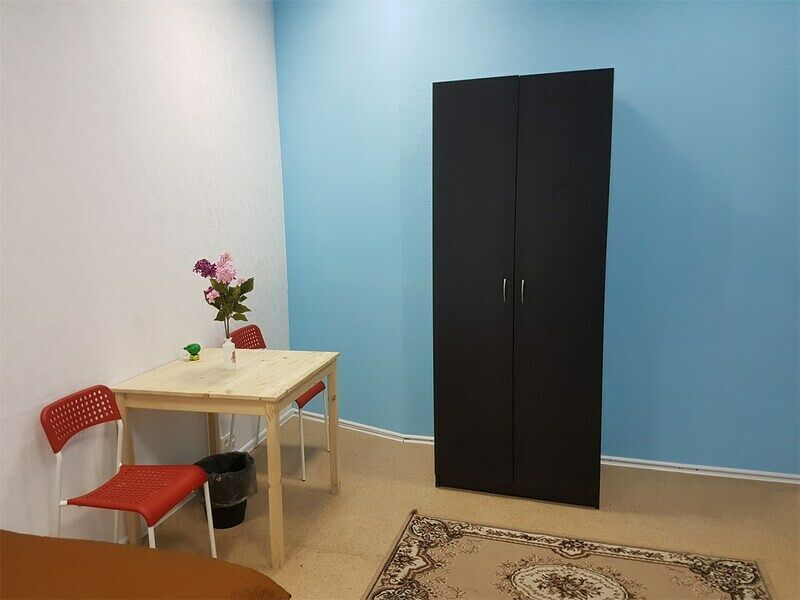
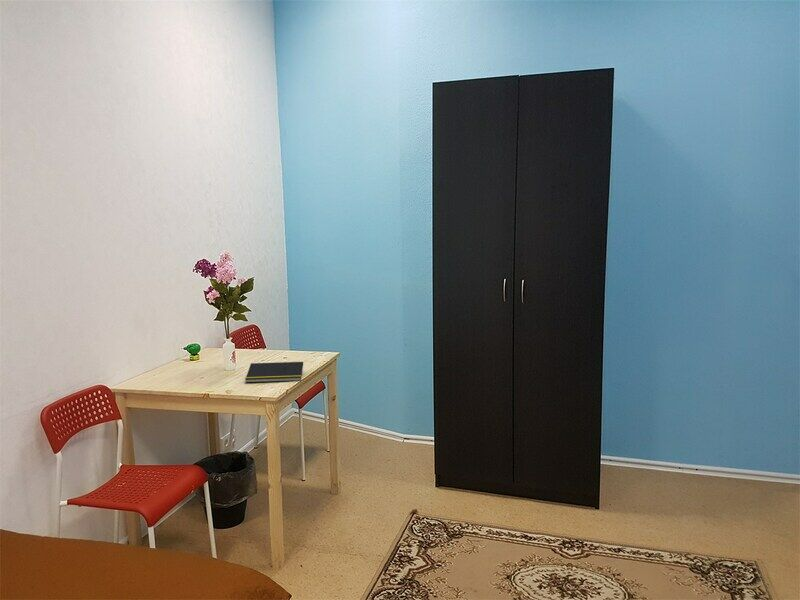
+ notepad [245,361,304,384]
